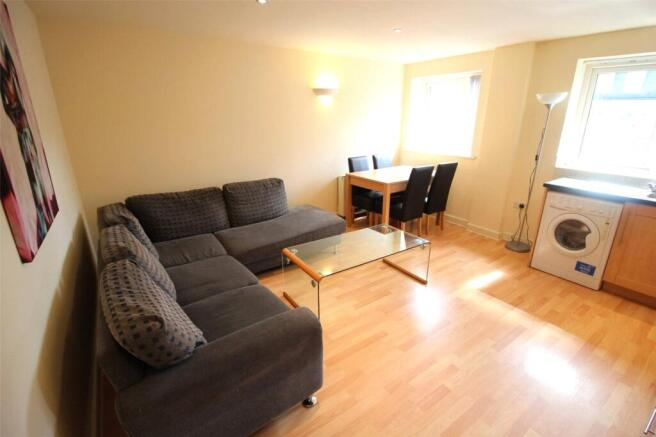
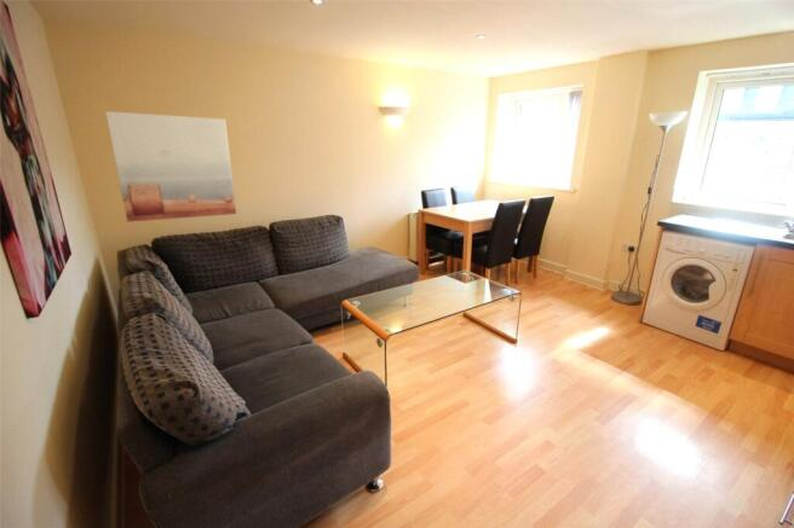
+ wall art [104,110,237,224]
